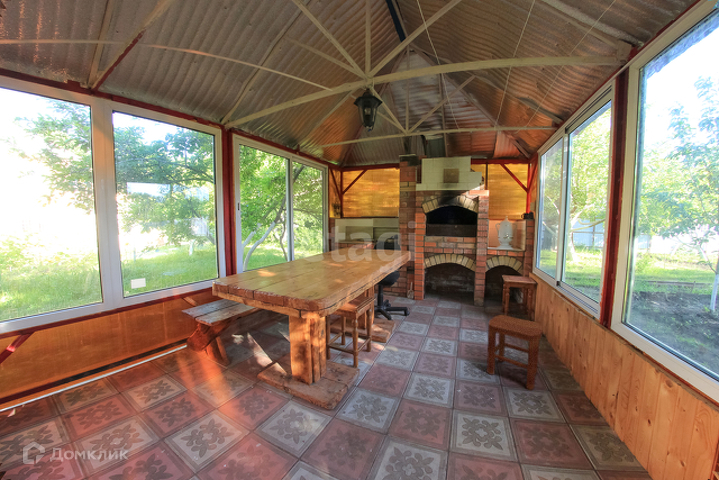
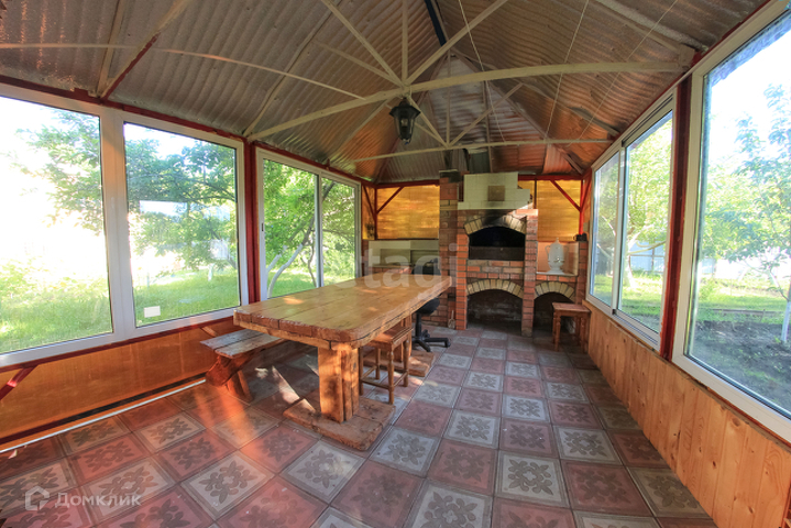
- stool [486,314,544,391]
